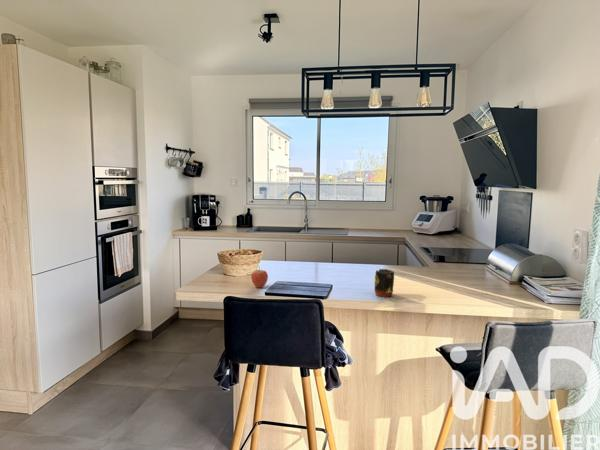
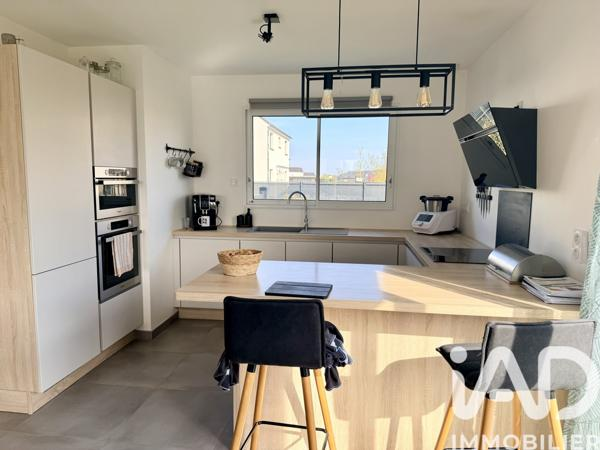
- fruit [250,266,269,289]
- mug [373,268,395,298]
